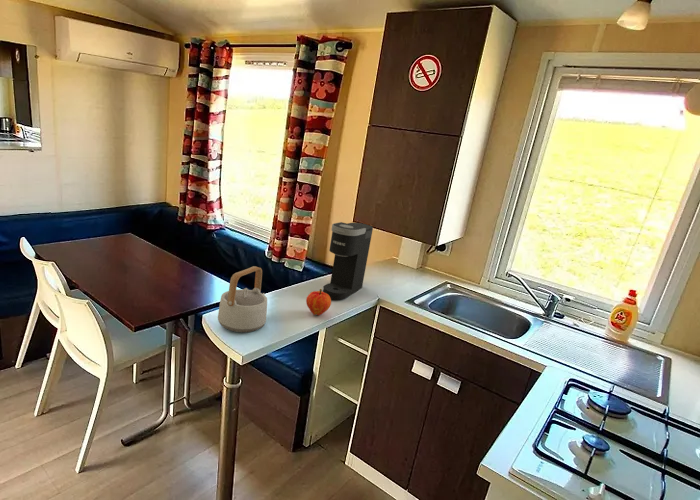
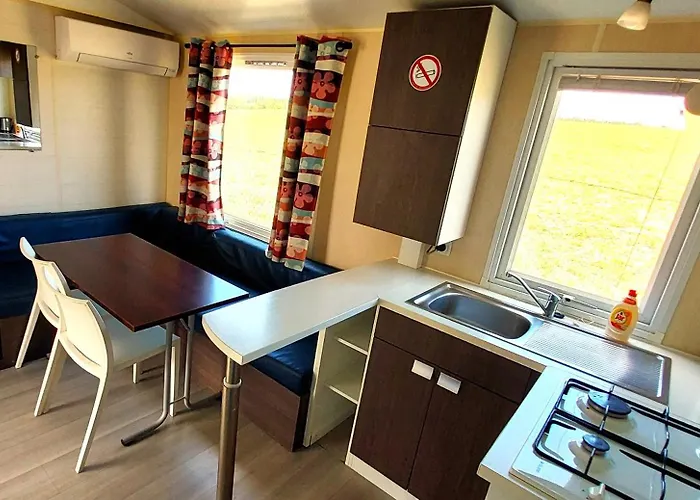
- teapot [217,265,268,333]
- fruit [305,288,332,316]
- coffee maker [322,221,374,301]
